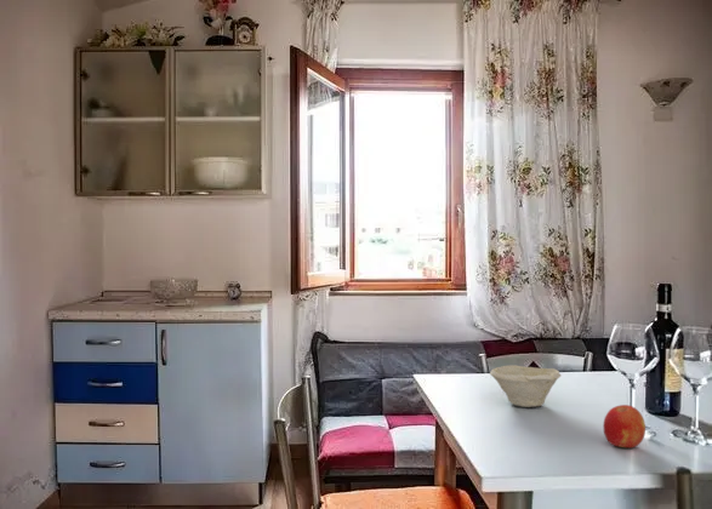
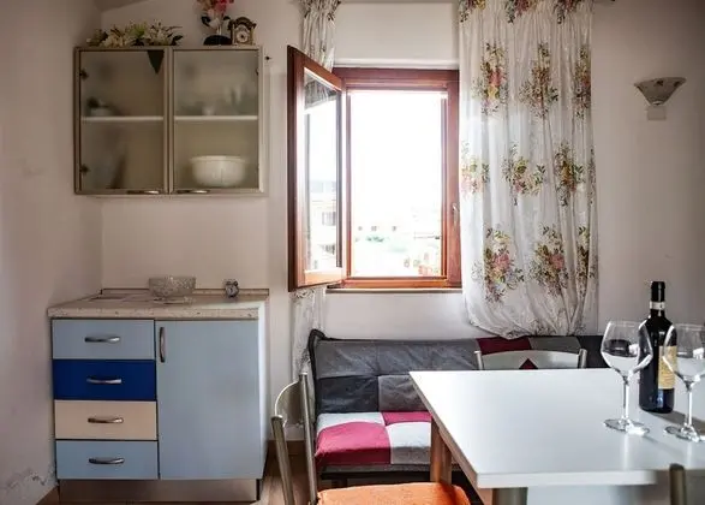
- bowl [489,364,563,408]
- fruit [602,404,647,448]
